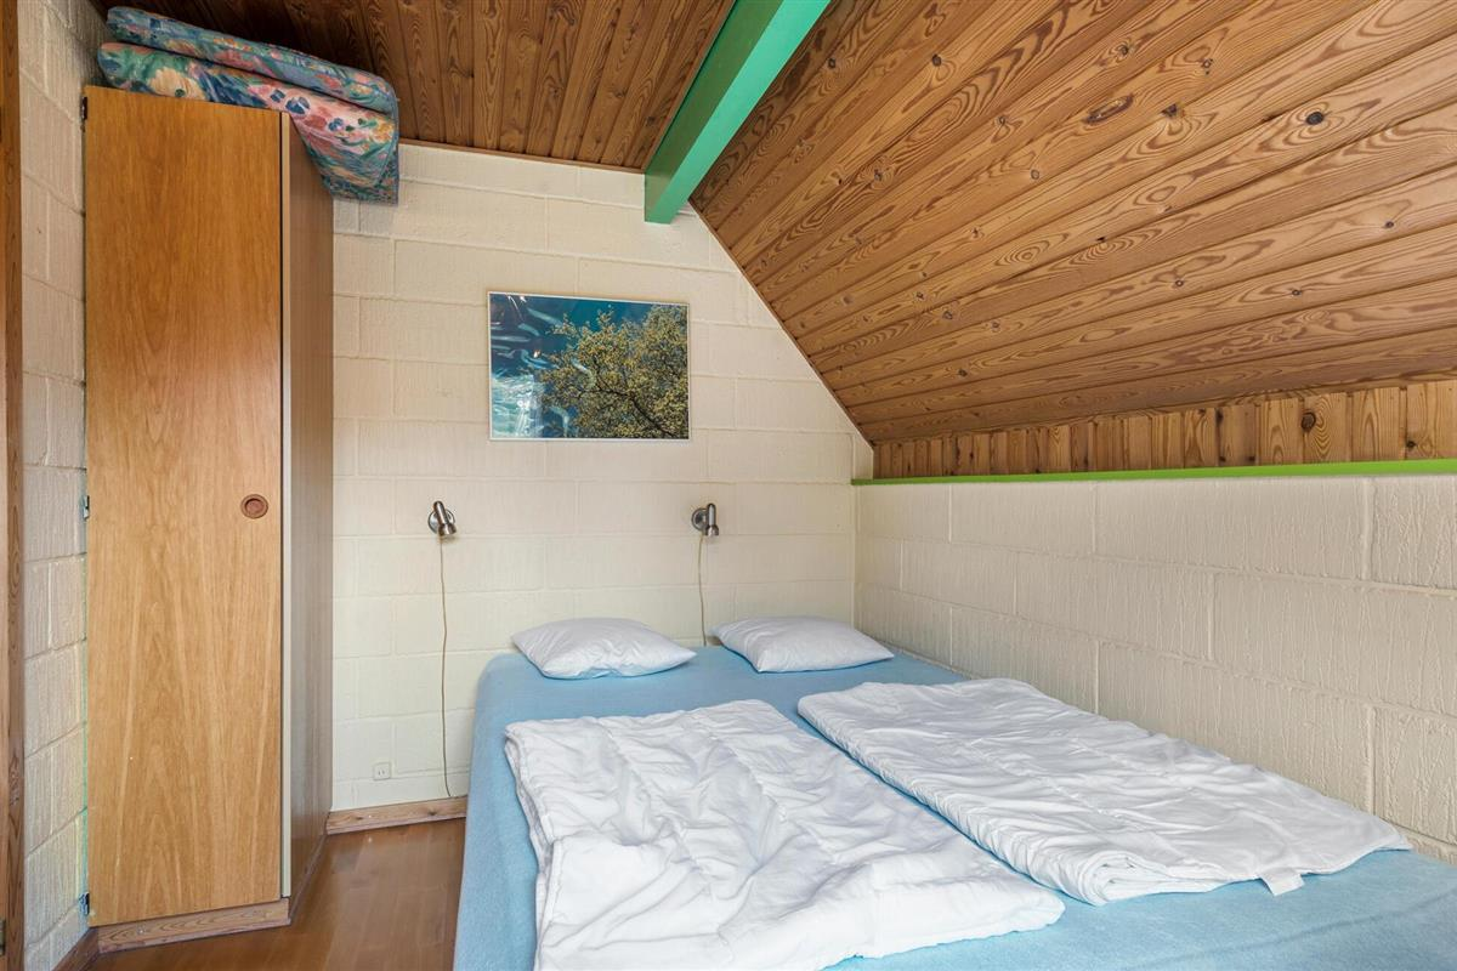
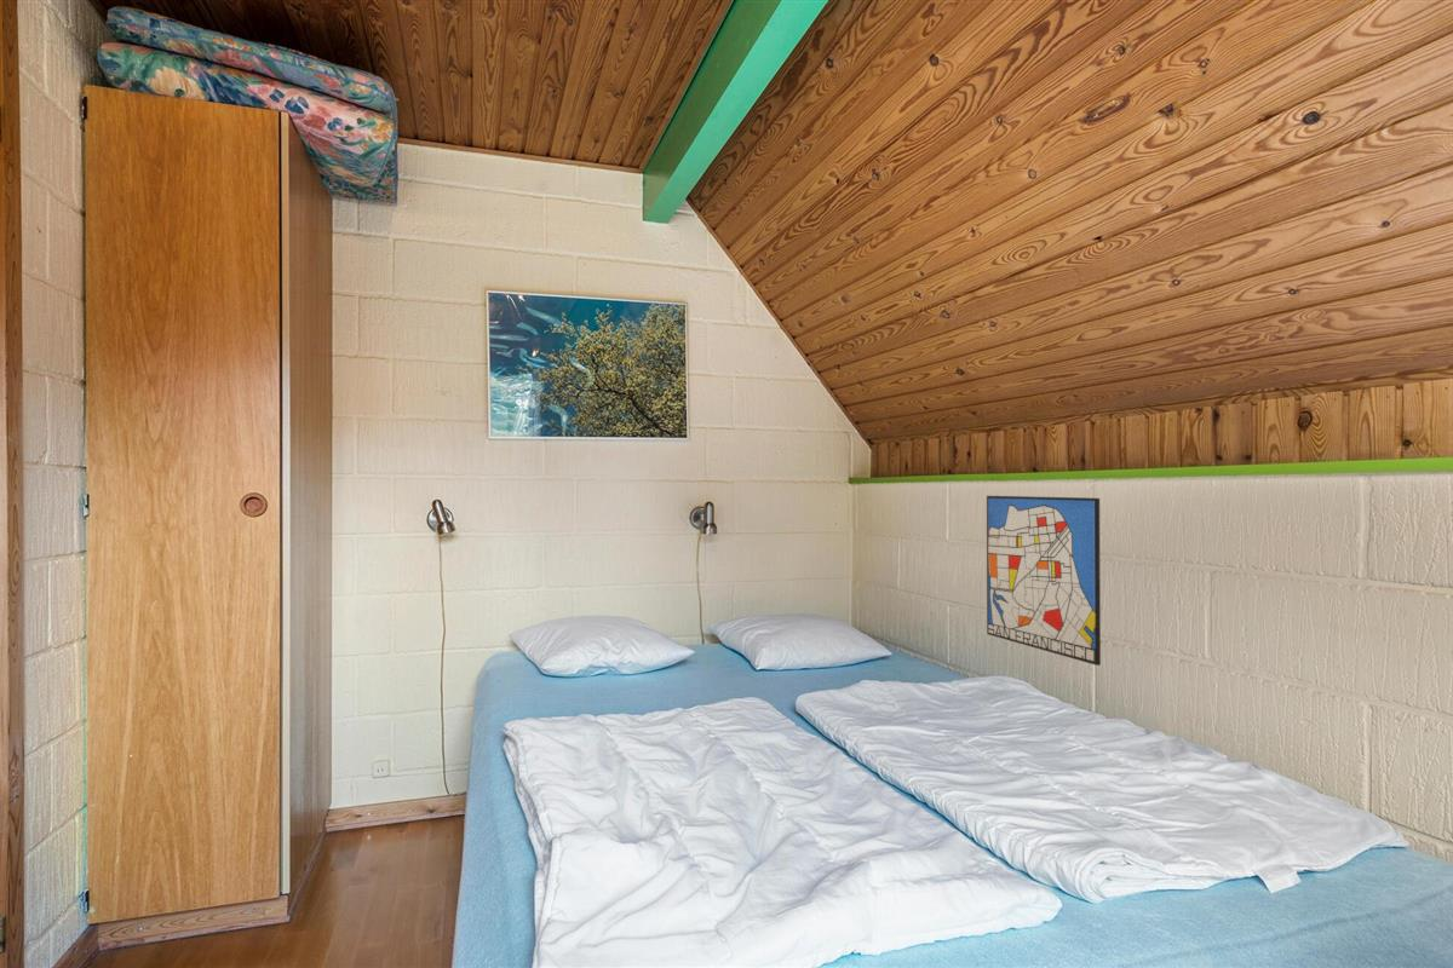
+ wall art [986,495,1102,667]
